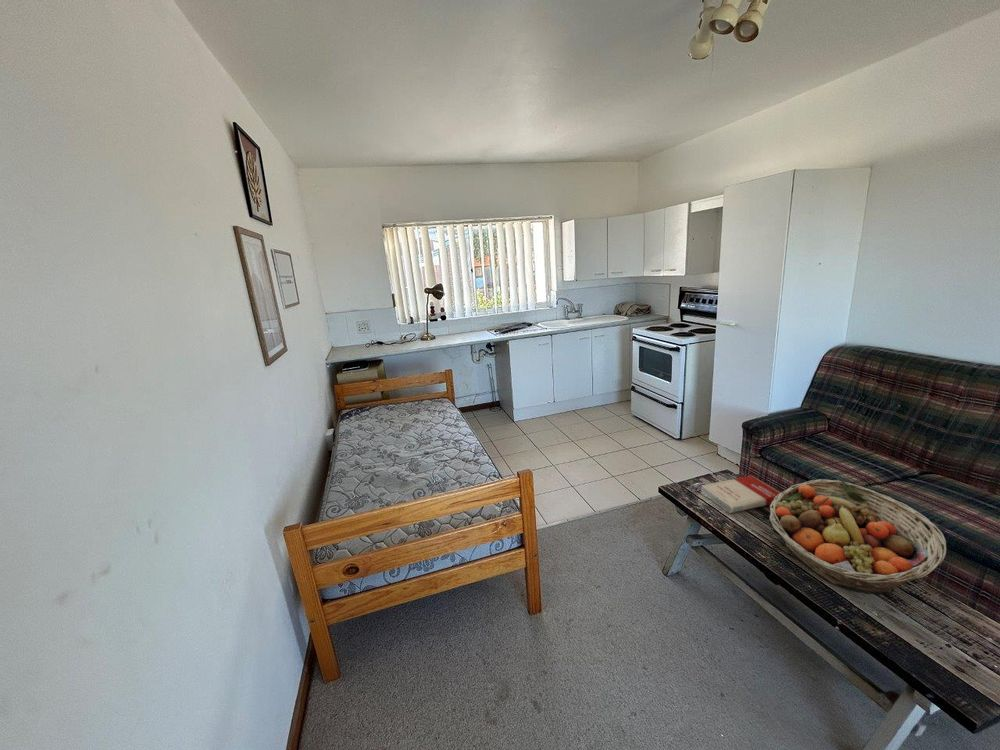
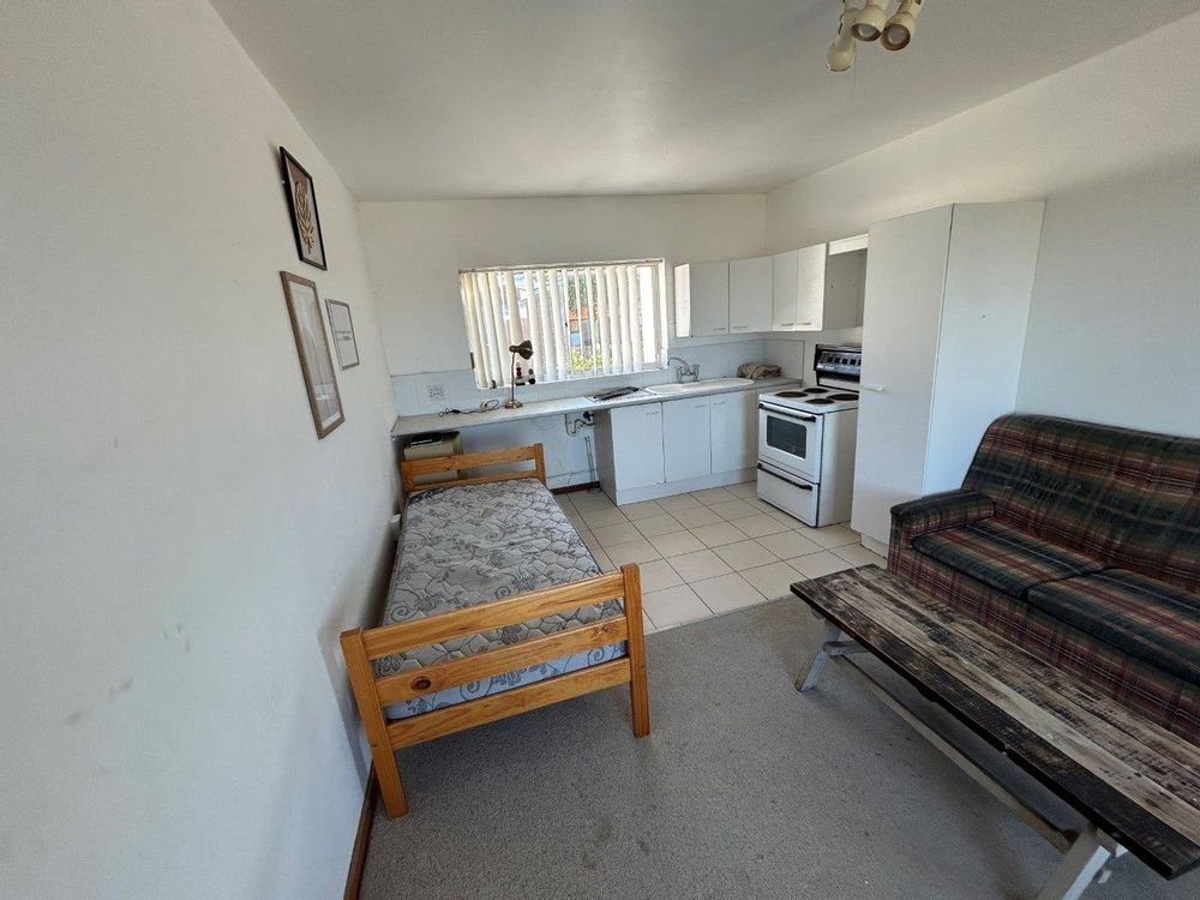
- book [700,475,781,514]
- fruit basket [768,478,947,596]
